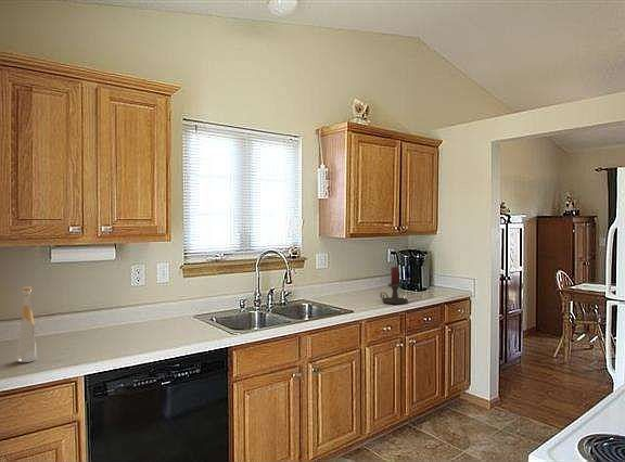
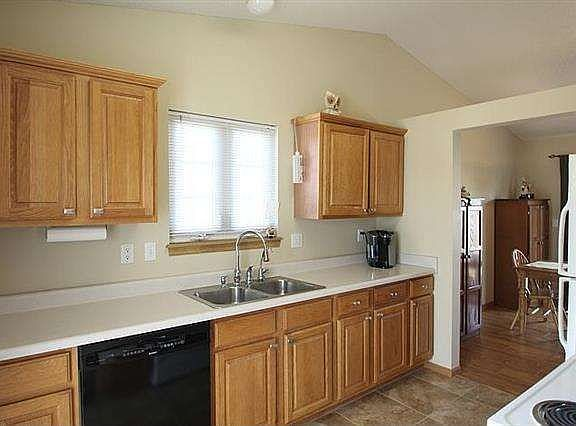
- candle holder [379,266,409,305]
- bottle [16,286,39,363]
